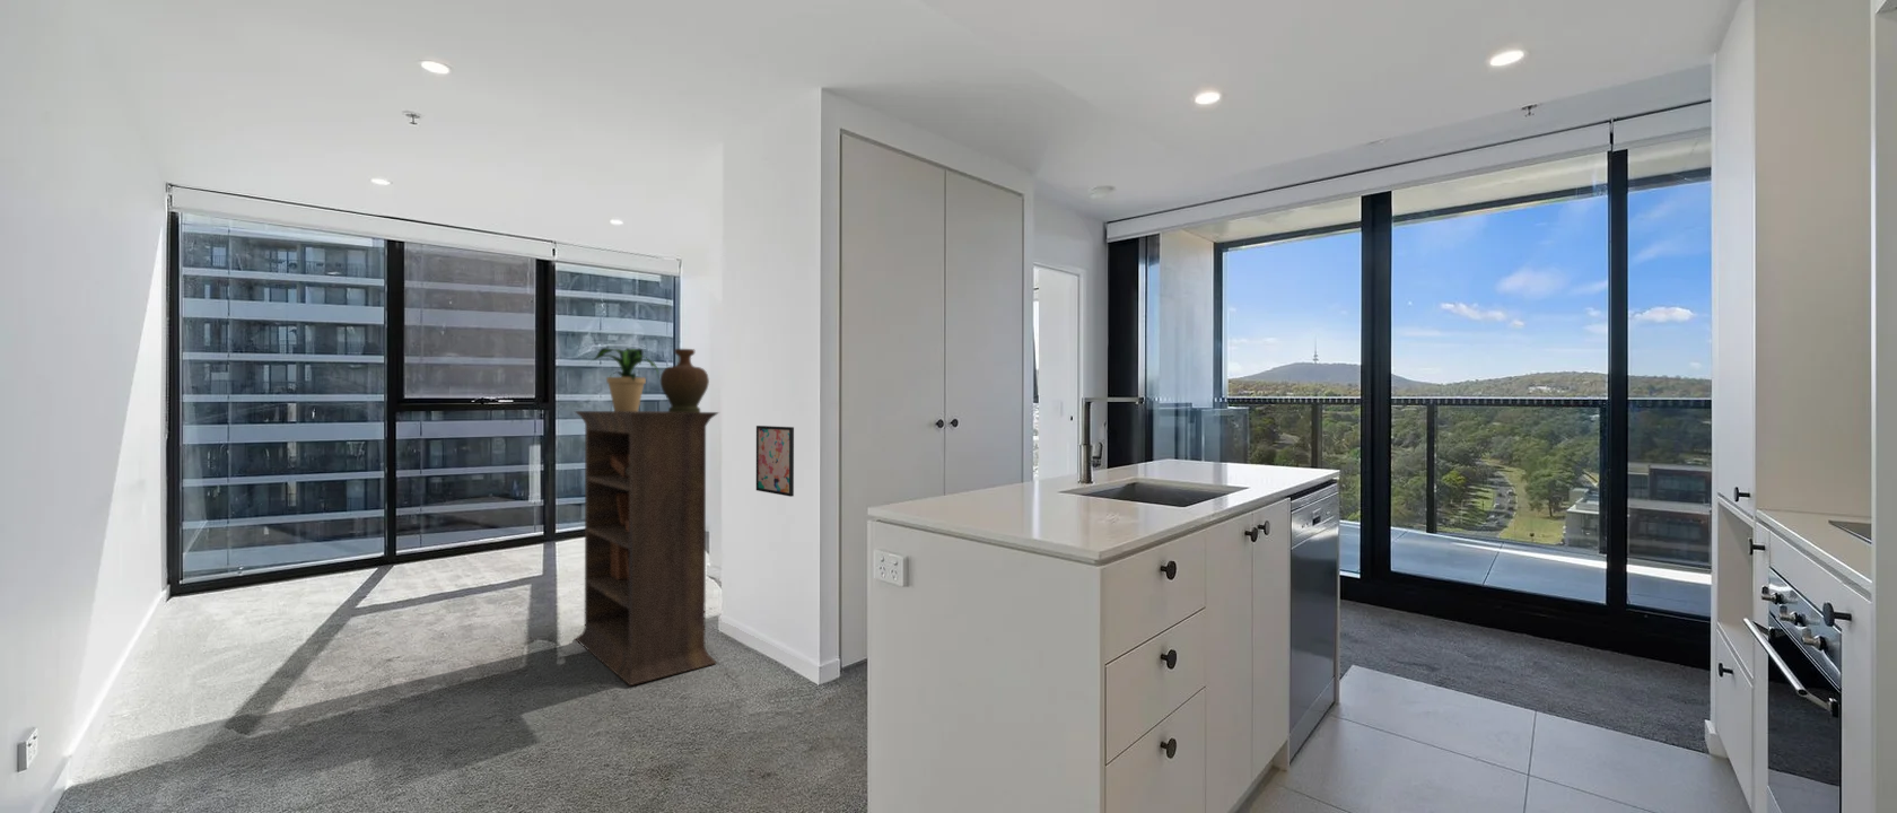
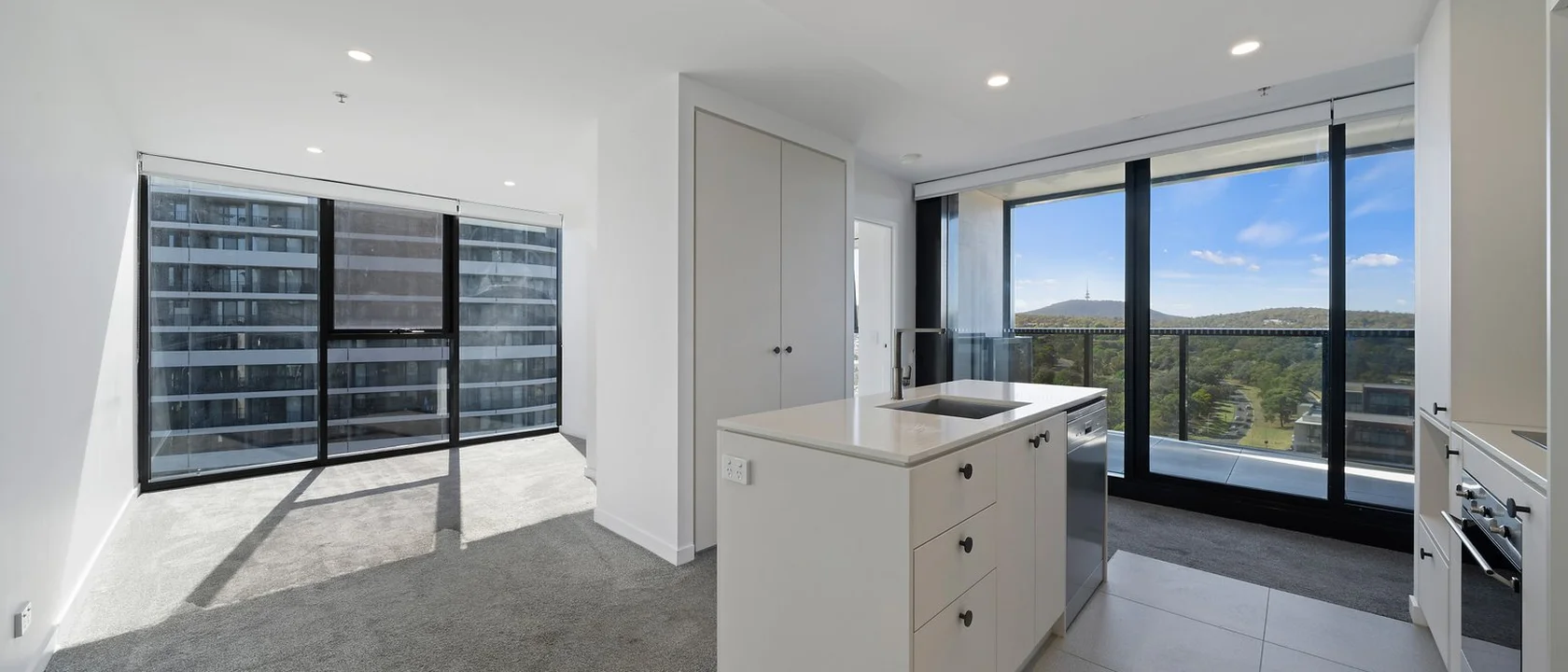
- decorative vase [659,347,710,413]
- potted plant [586,347,659,411]
- bookcase [573,410,720,686]
- wall art [755,425,795,498]
